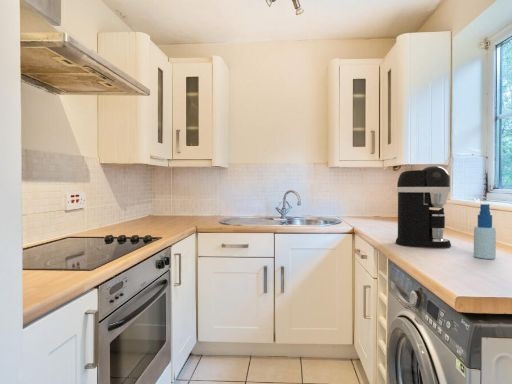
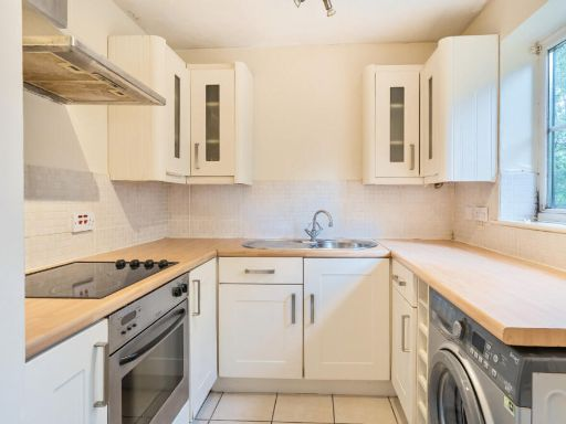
- spray bottle [473,203,497,260]
- coffee maker [395,165,452,248]
